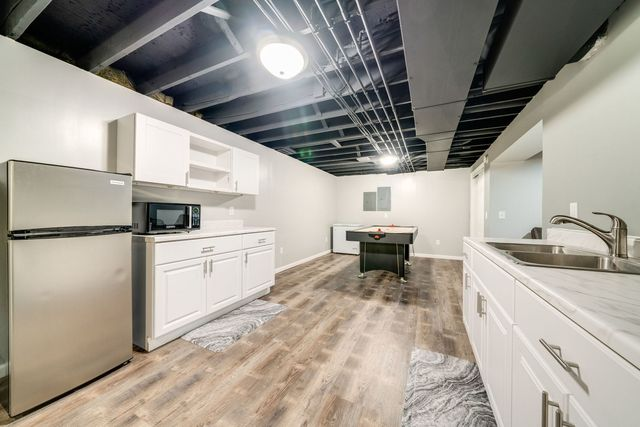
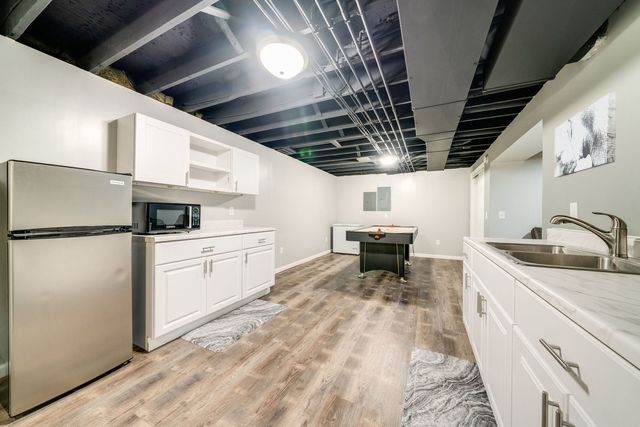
+ wall art [553,92,617,178]
